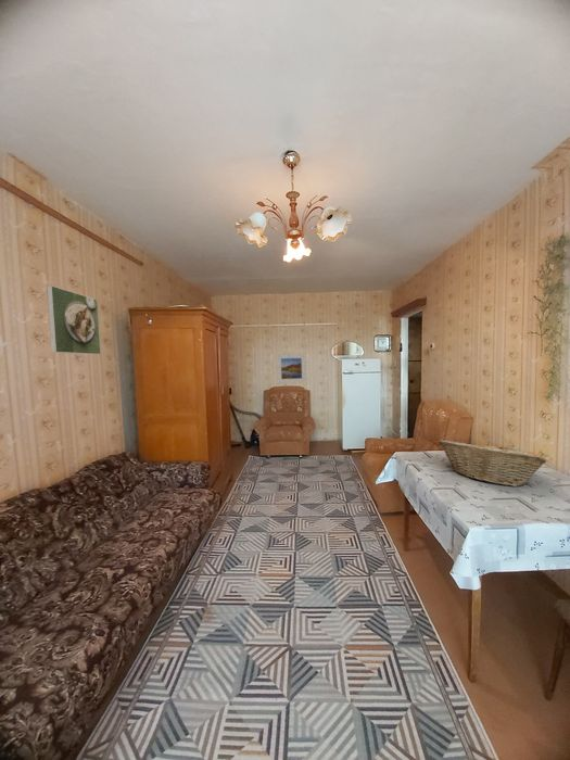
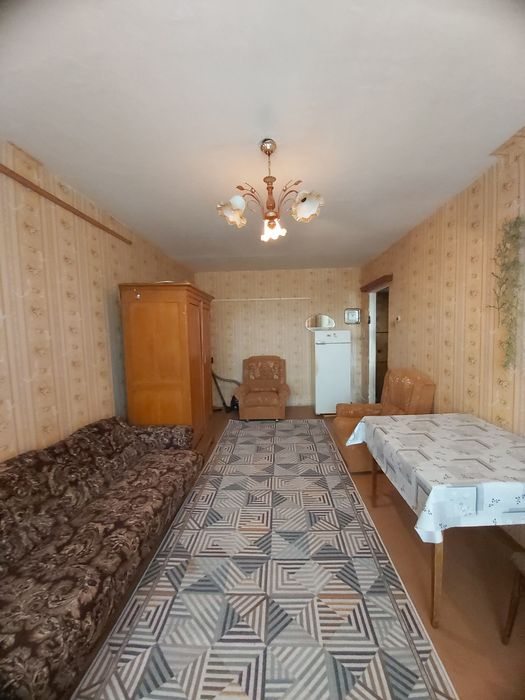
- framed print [275,352,307,384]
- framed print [46,284,102,355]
- fruit basket [438,439,547,487]
